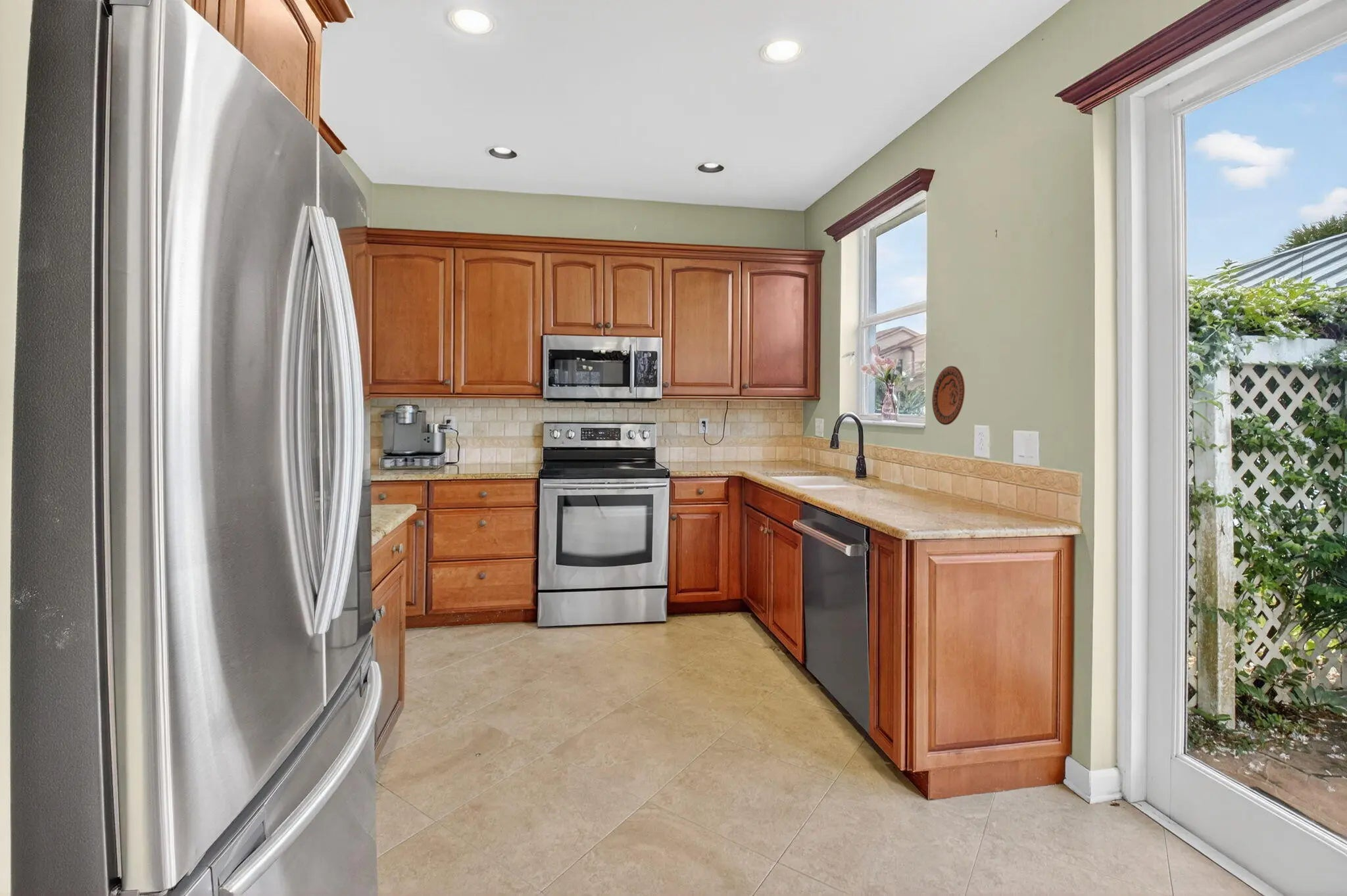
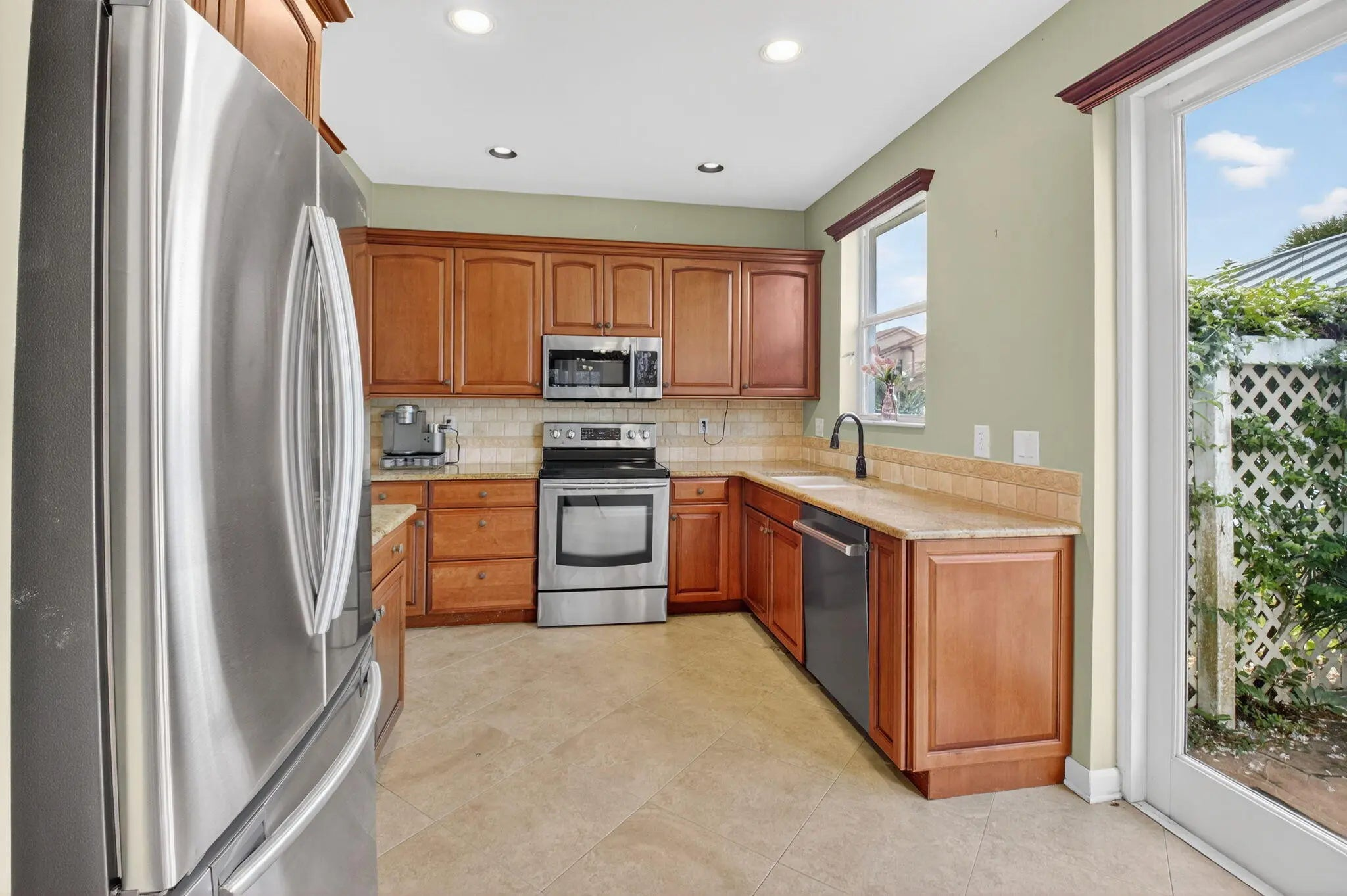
- decorative plate [931,365,966,426]
